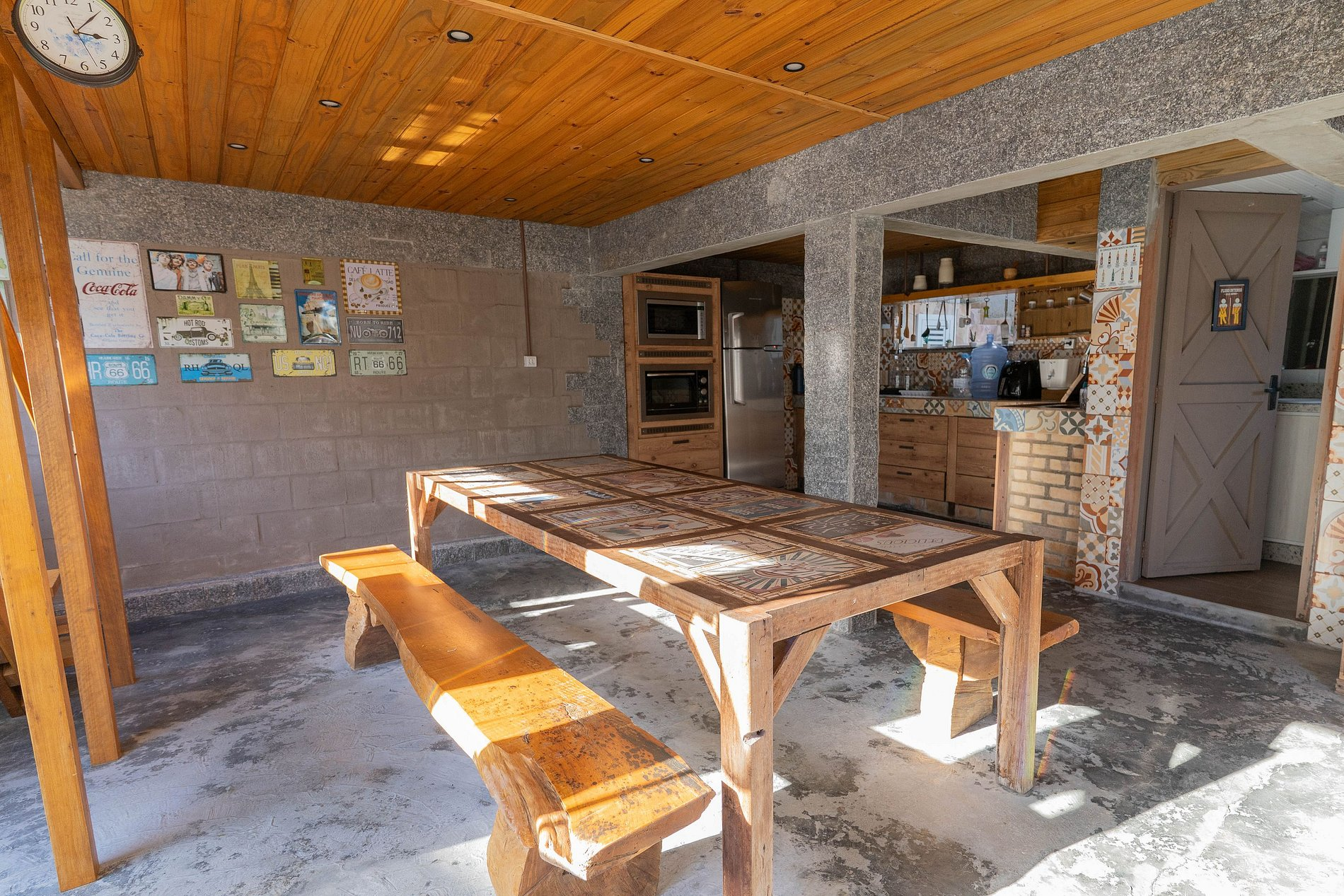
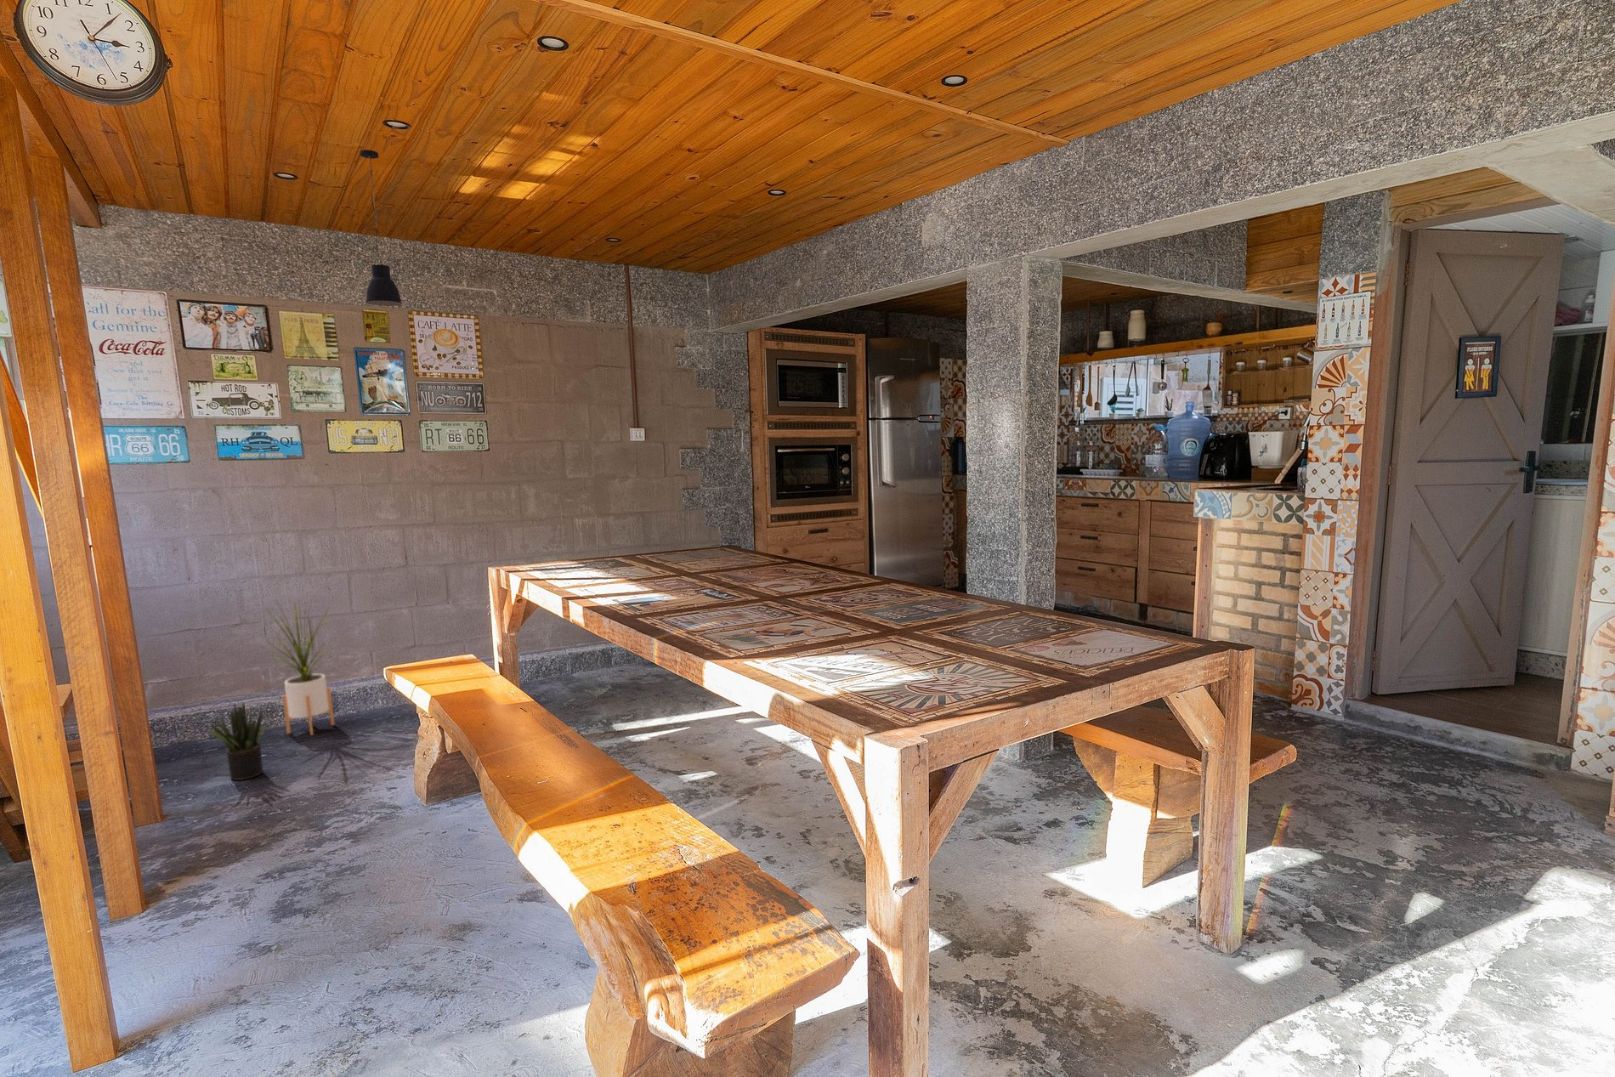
+ pendant light [359,149,403,307]
+ potted plant [204,701,267,781]
+ house plant [255,594,344,736]
